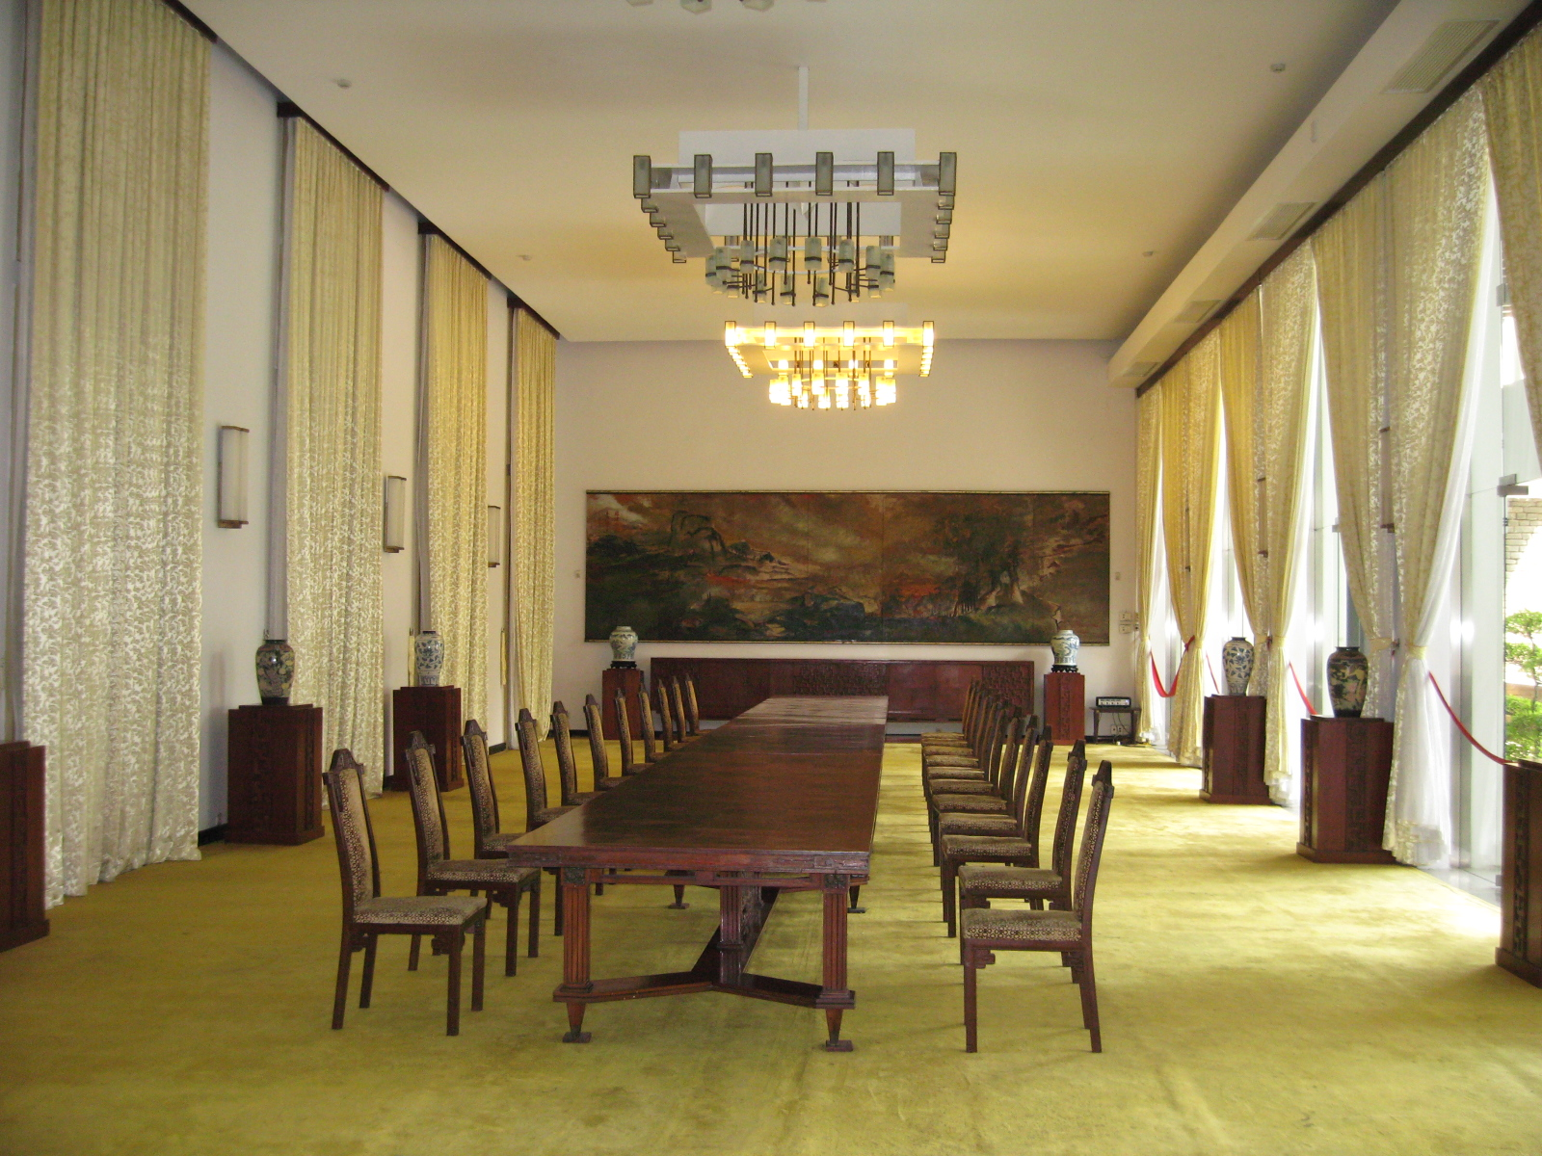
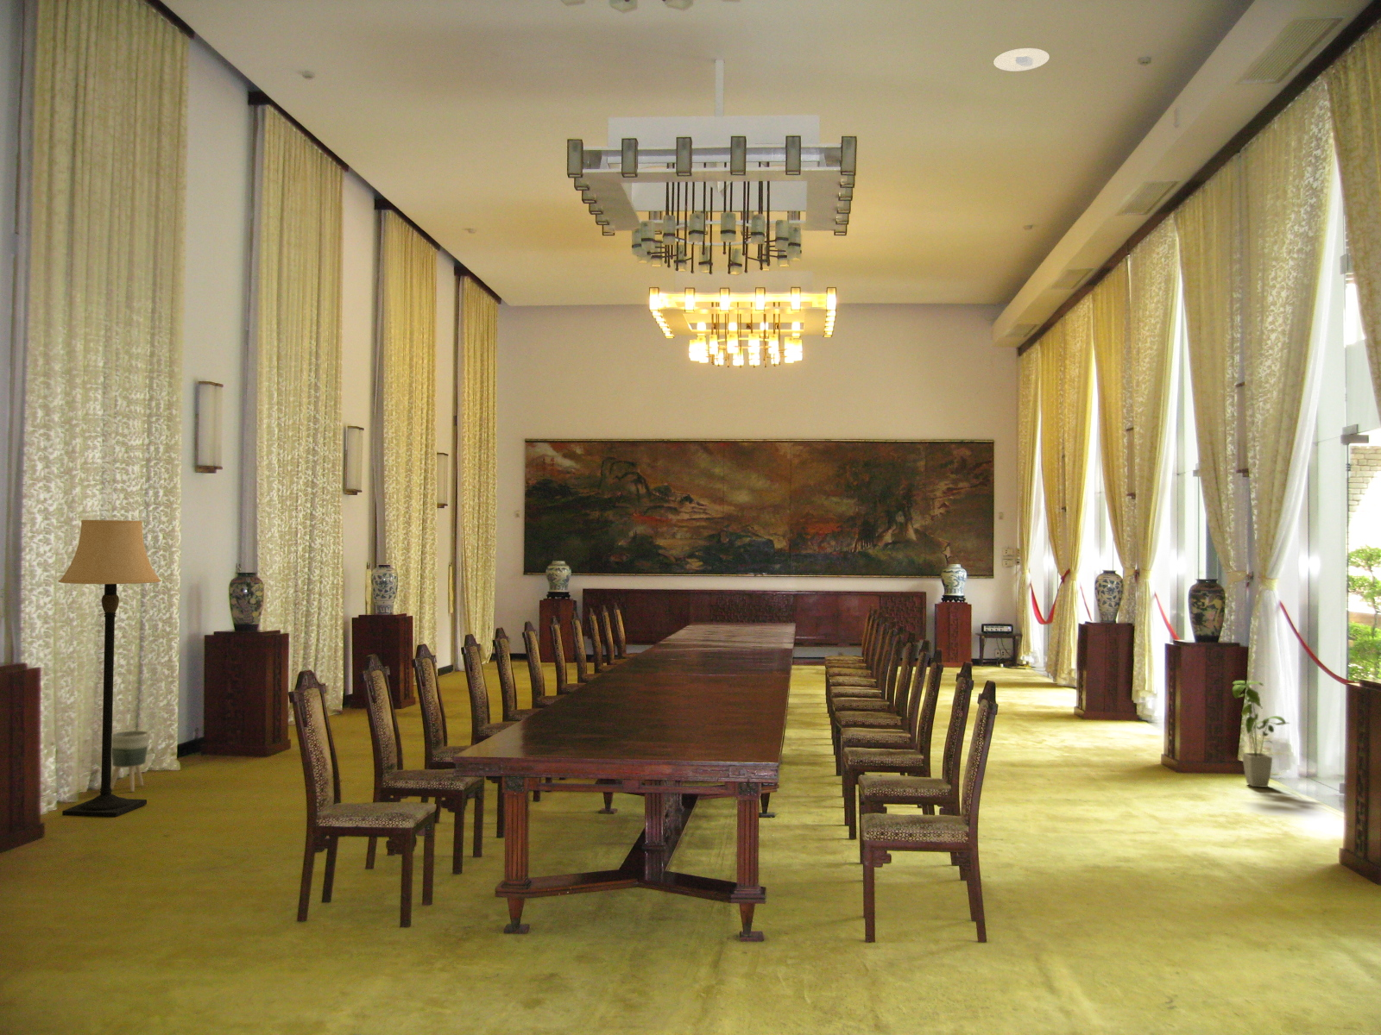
+ planter [111,730,150,793]
+ recessed light [993,48,1050,73]
+ lamp [57,520,162,818]
+ house plant [1232,679,1291,788]
